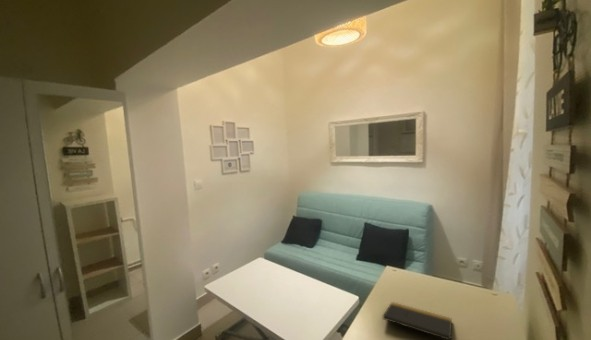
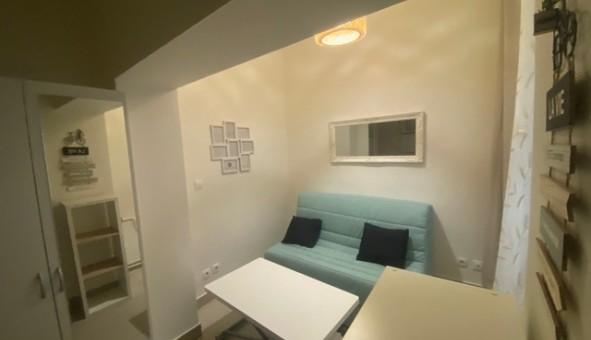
- notepad [382,301,453,340]
